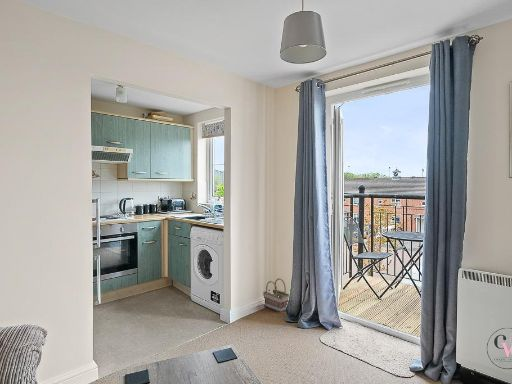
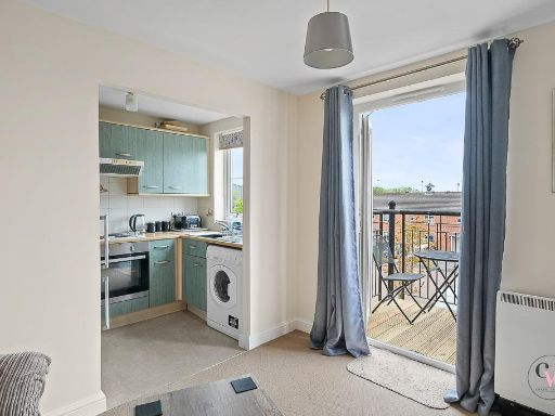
- basket [262,277,290,313]
